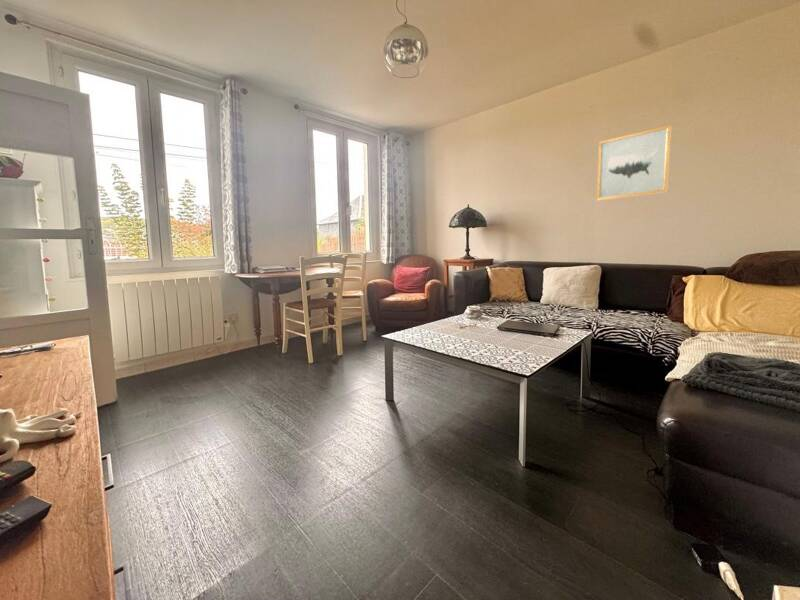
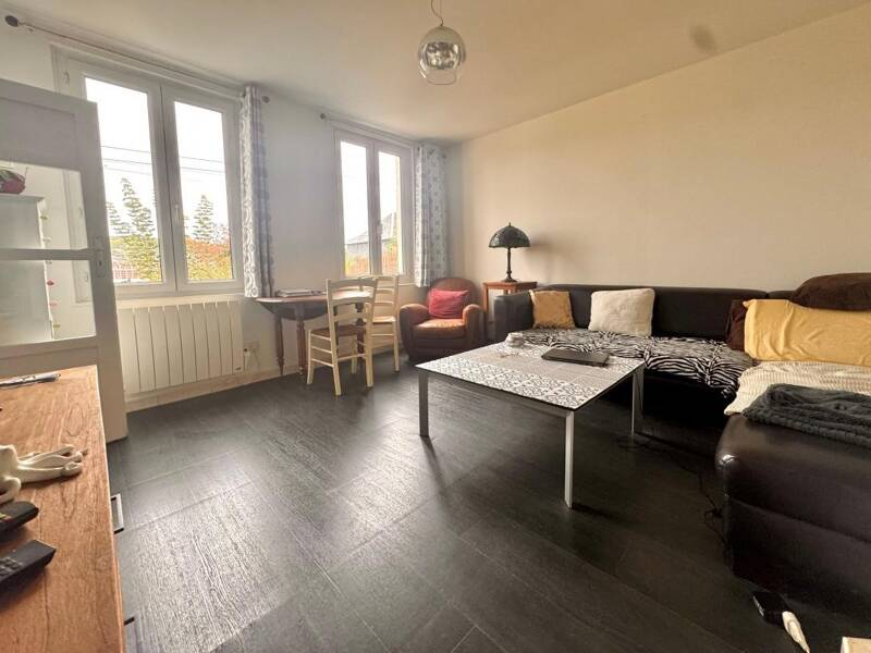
- wall art [596,124,672,202]
